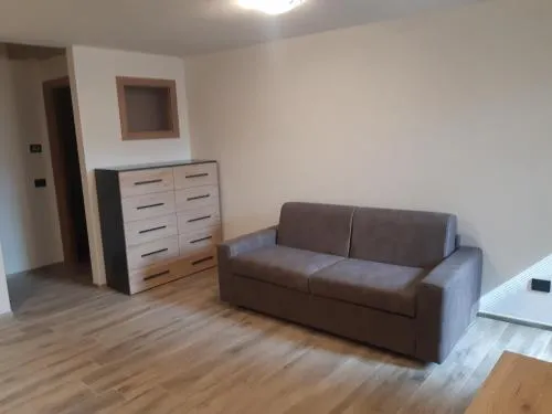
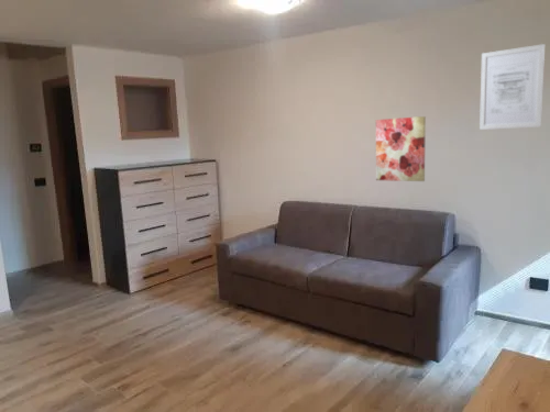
+ wall art [375,115,427,182]
+ wall art [479,43,546,131]
